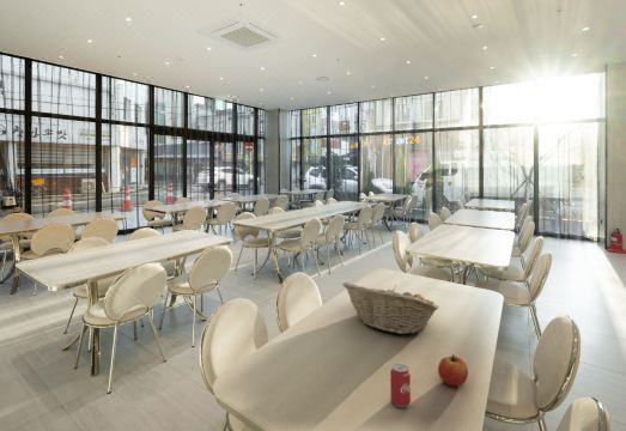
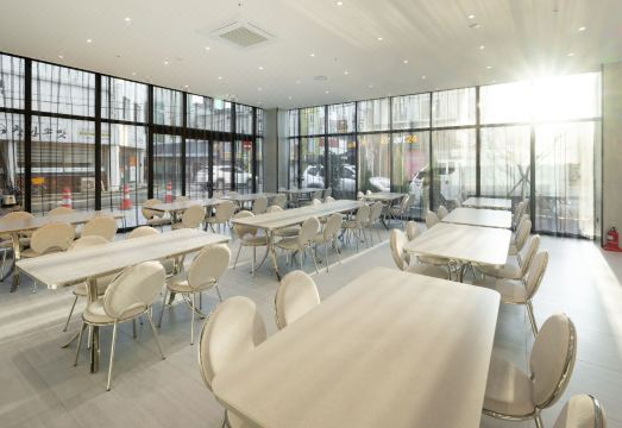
- beverage can [389,363,412,408]
- apple [437,353,469,388]
- fruit basket [341,281,440,335]
